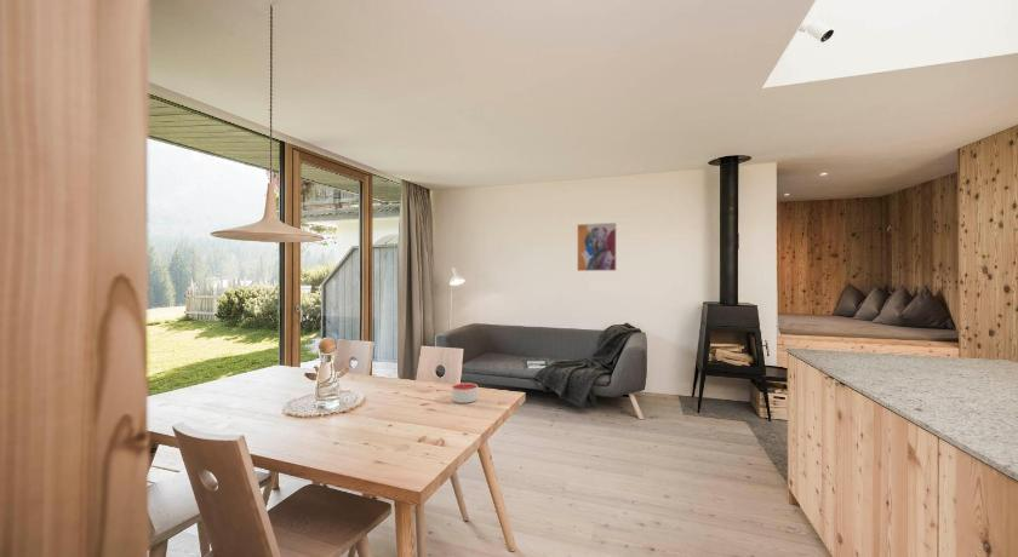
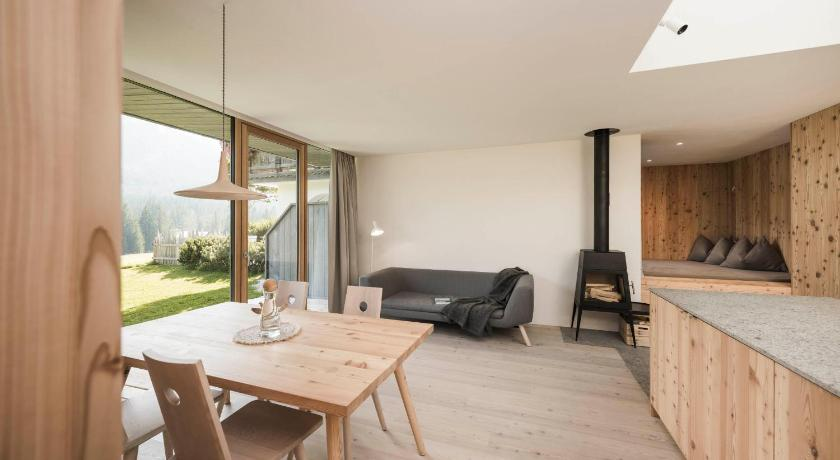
- candle [451,381,479,404]
- wall art [576,222,618,272]
